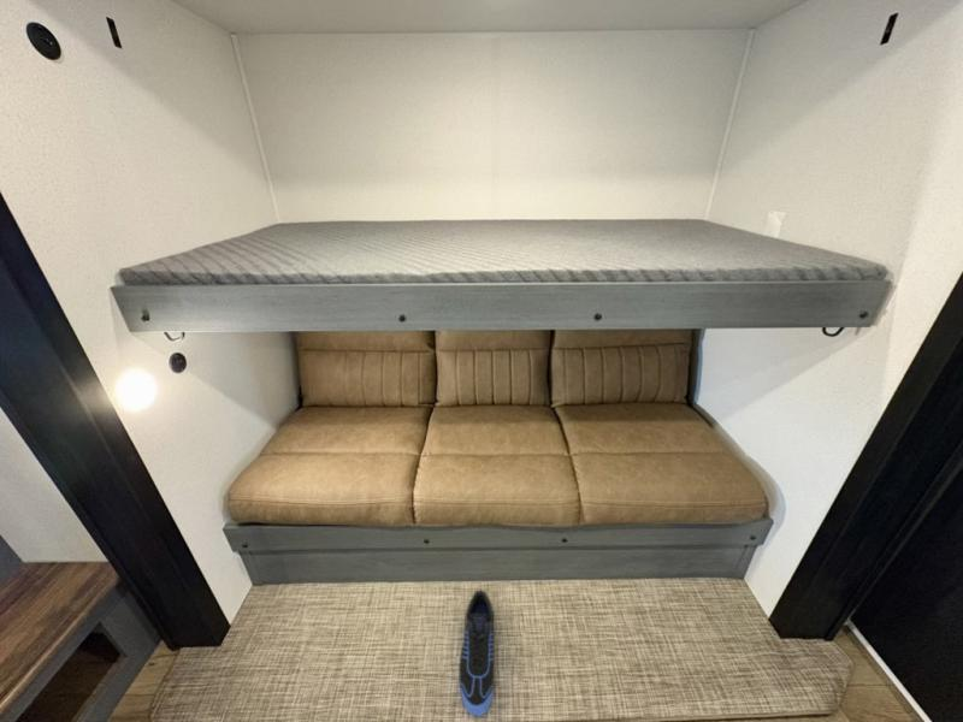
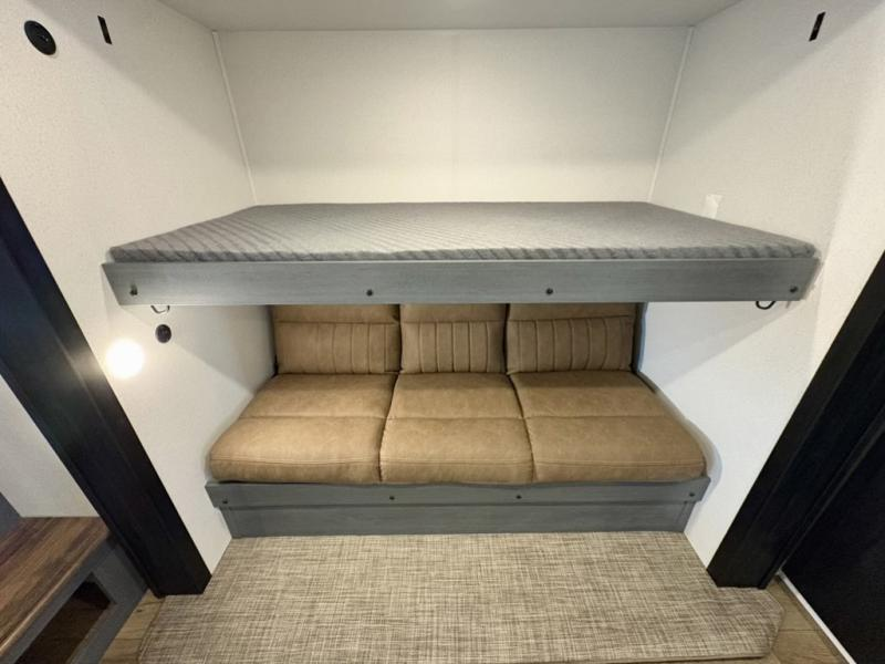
- sneaker [457,590,496,717]
